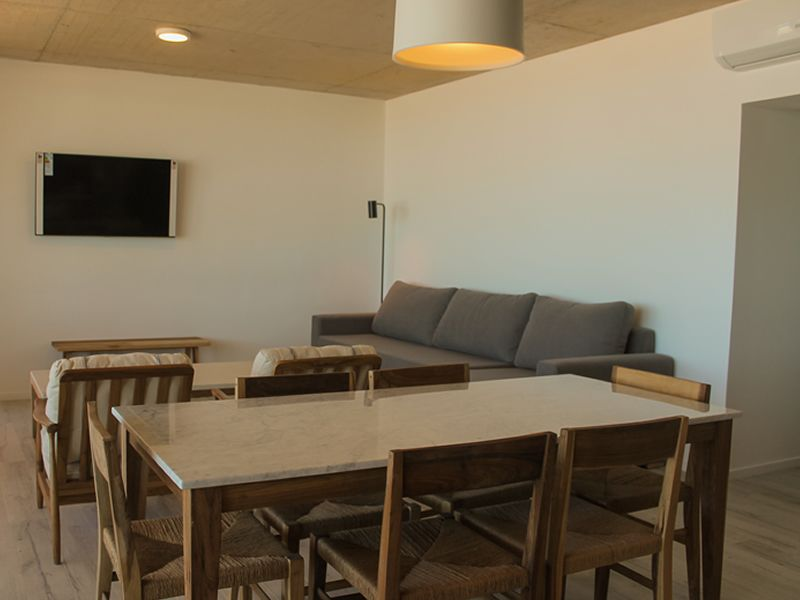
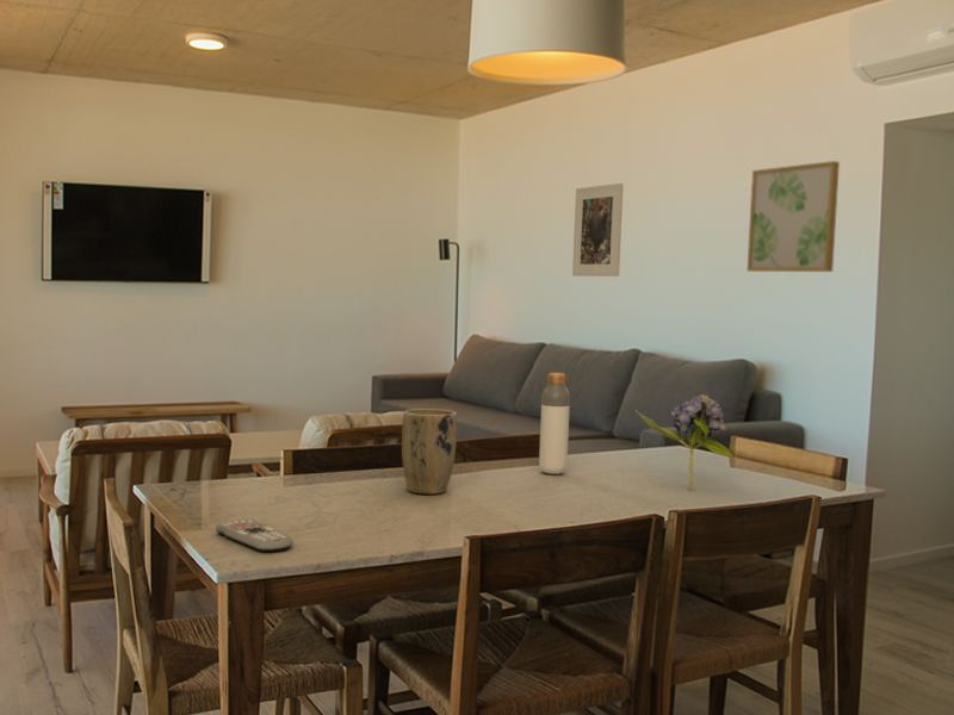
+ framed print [571,182,625,278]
+ remote control [215,518,295,553]
+ bottle [538,372,571,475]
+ flower [633,393,736,491]
+ wall art [747,160,841,273]
+ plant pot [401,408,458,496]
